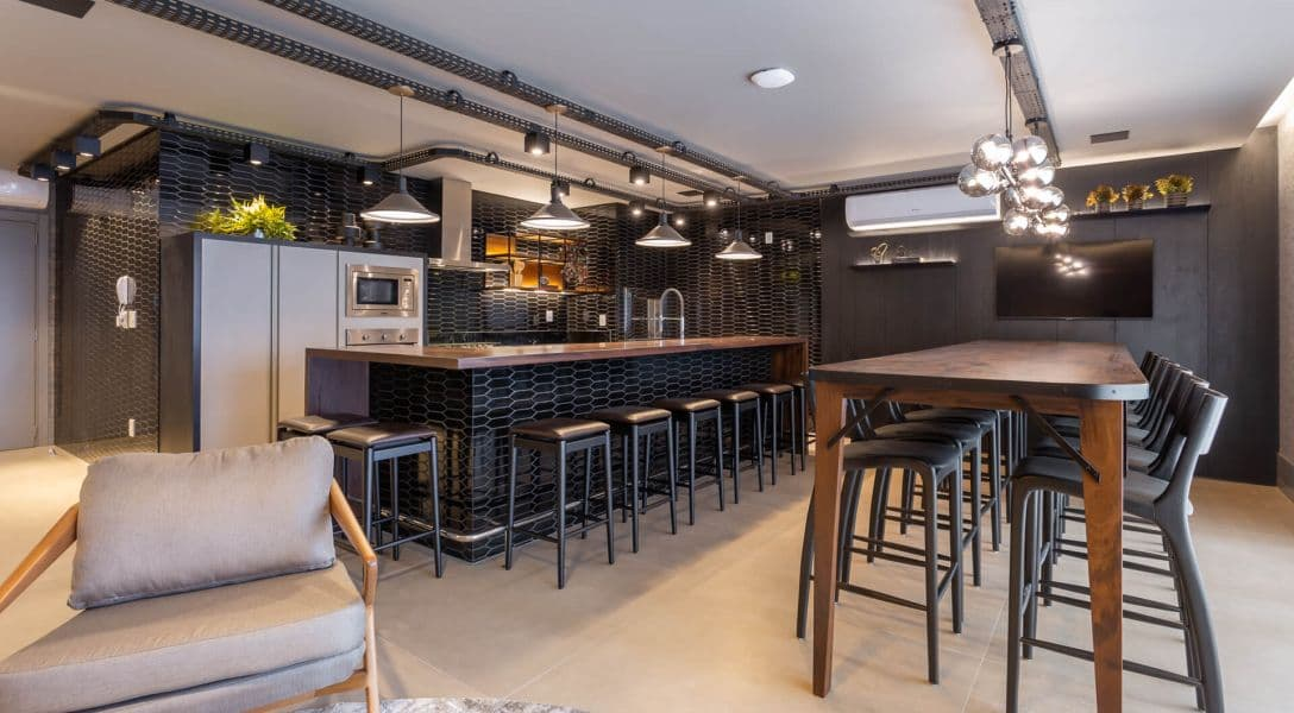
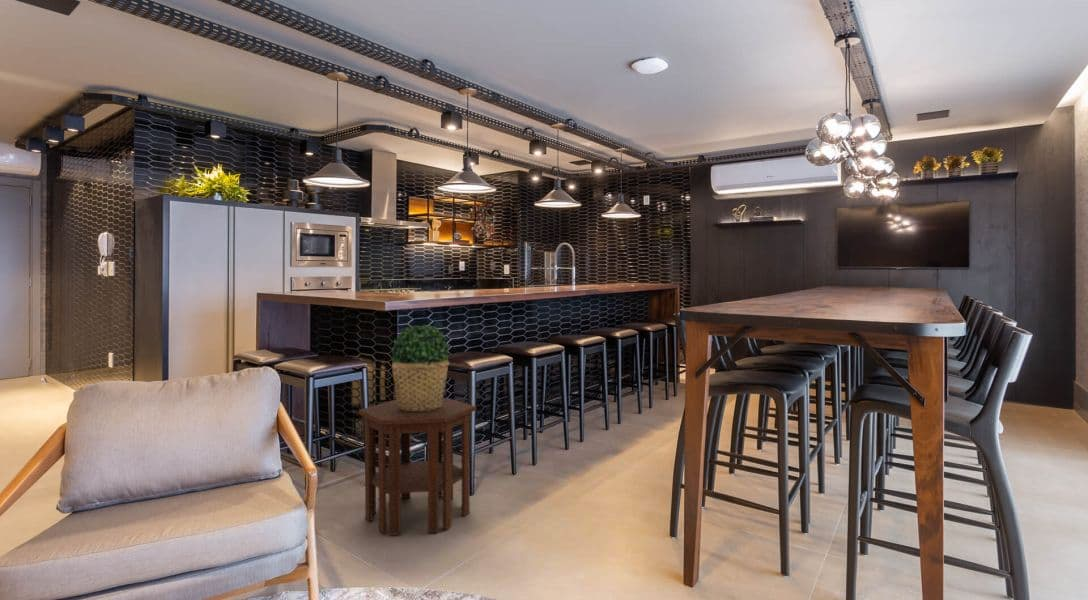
+ potted plant [390,324,450,412]
+ side table [357,397,477,536]
